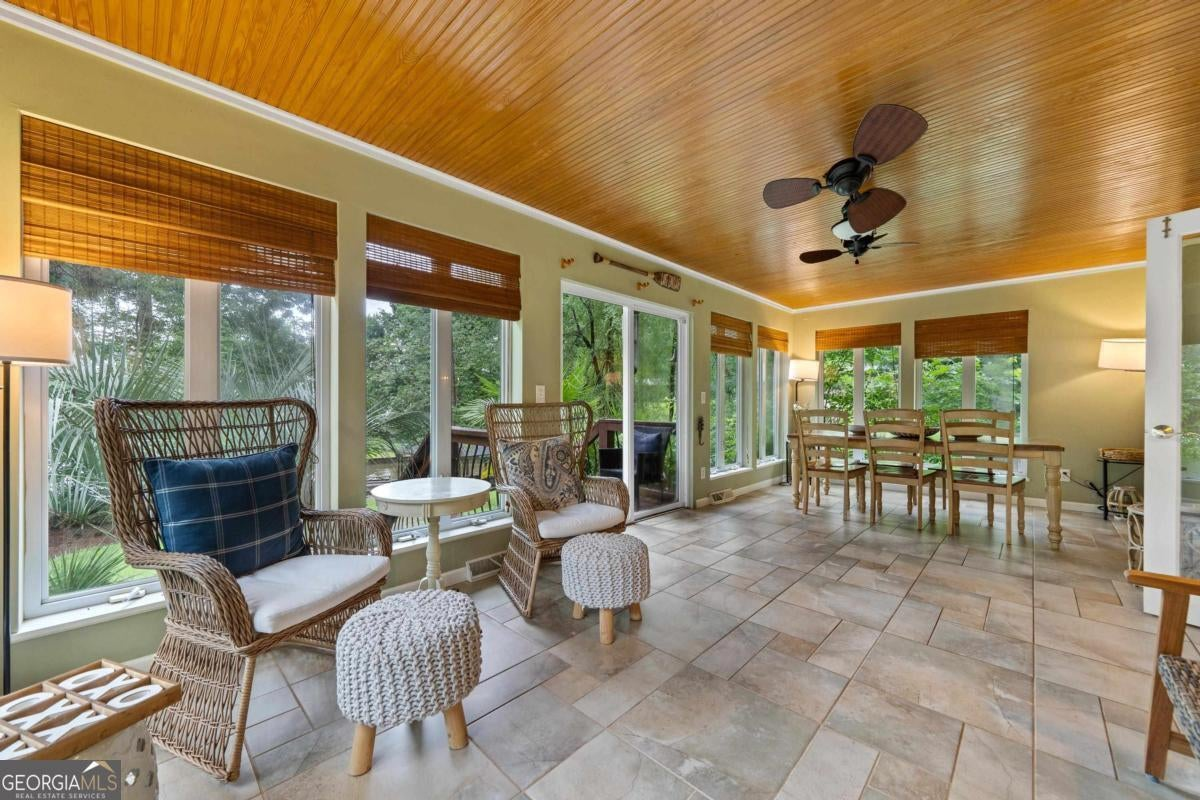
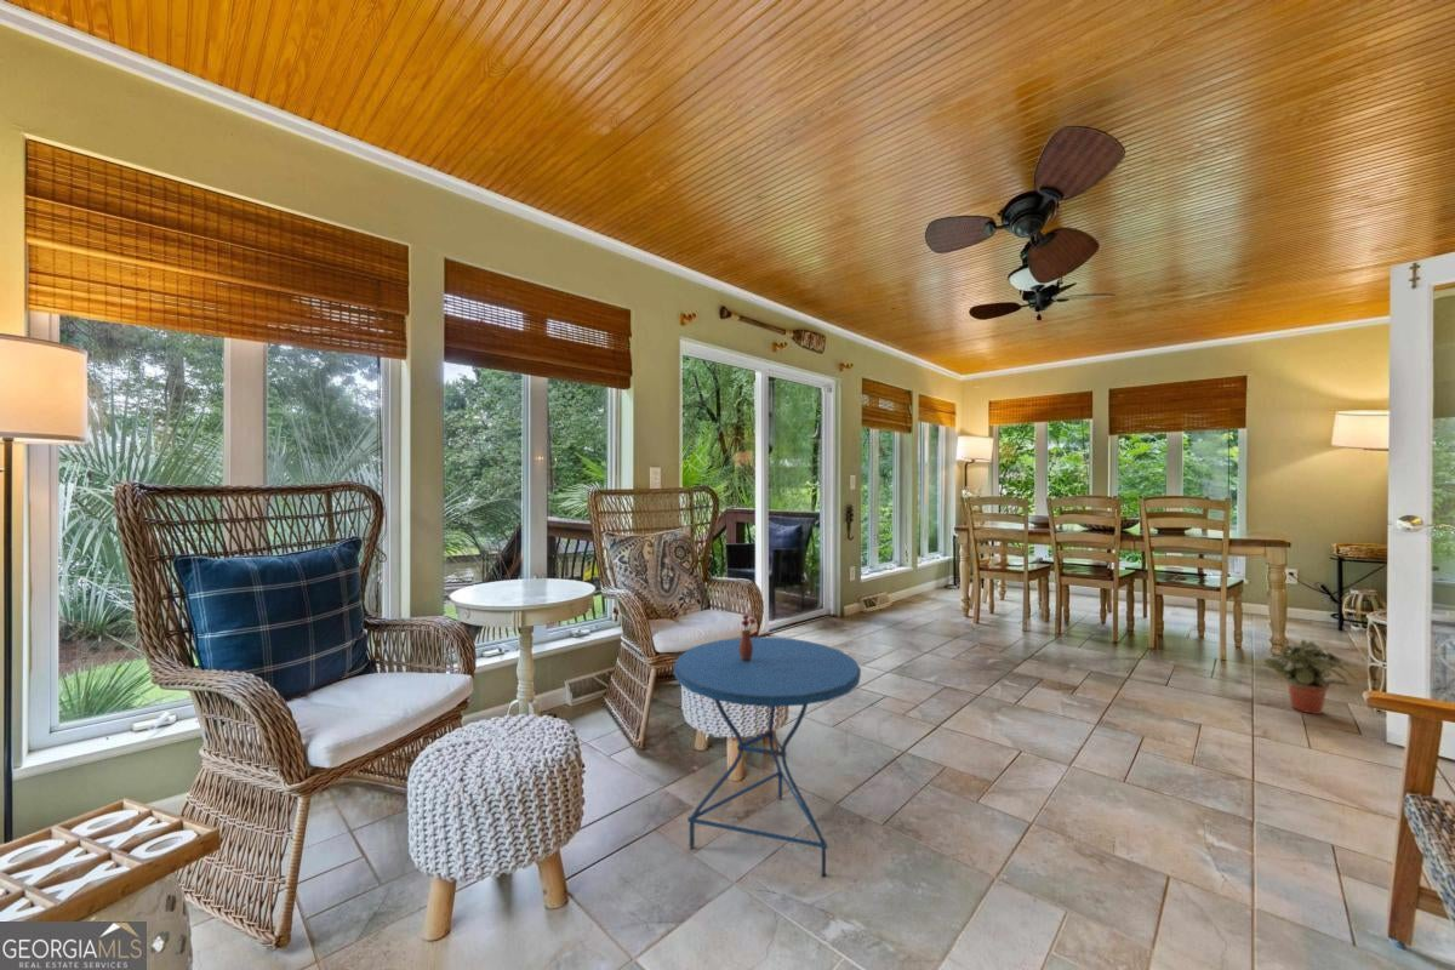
+ potted plant [1262,639,1360,715]
+ side table [673,614,862,877]
